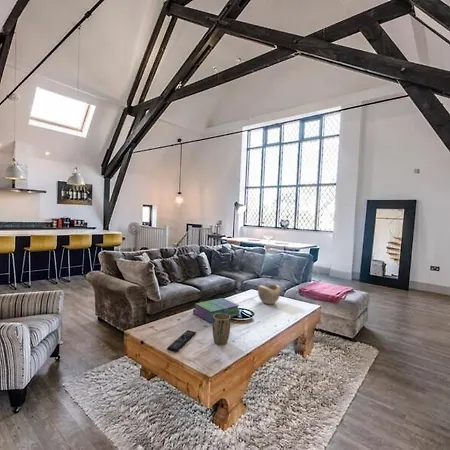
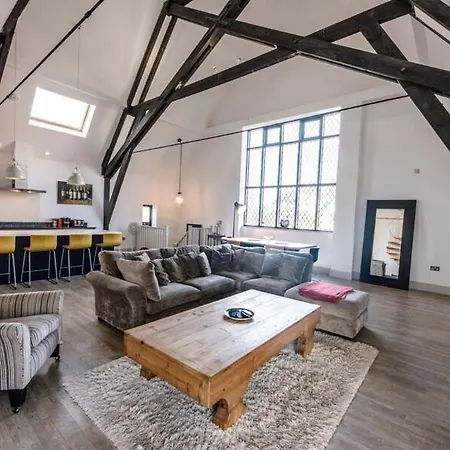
- decorative bowl [257,283,282,305]
- stack of books [192,297,241,324]
- remote control [166,329,197,353]
- plant pot [211,313,232,346]
